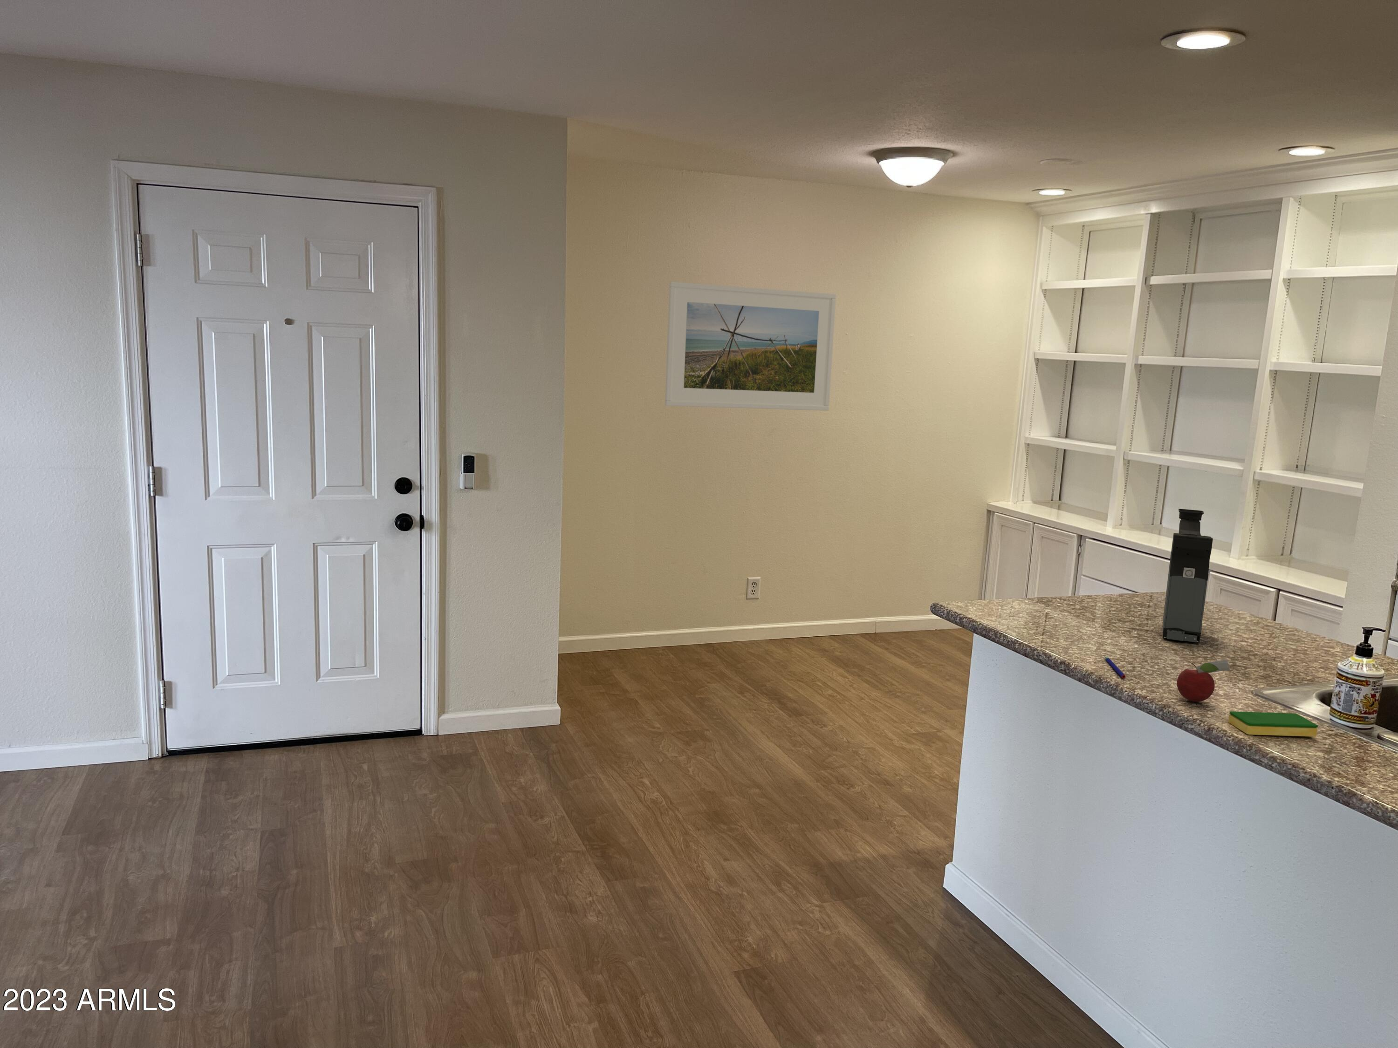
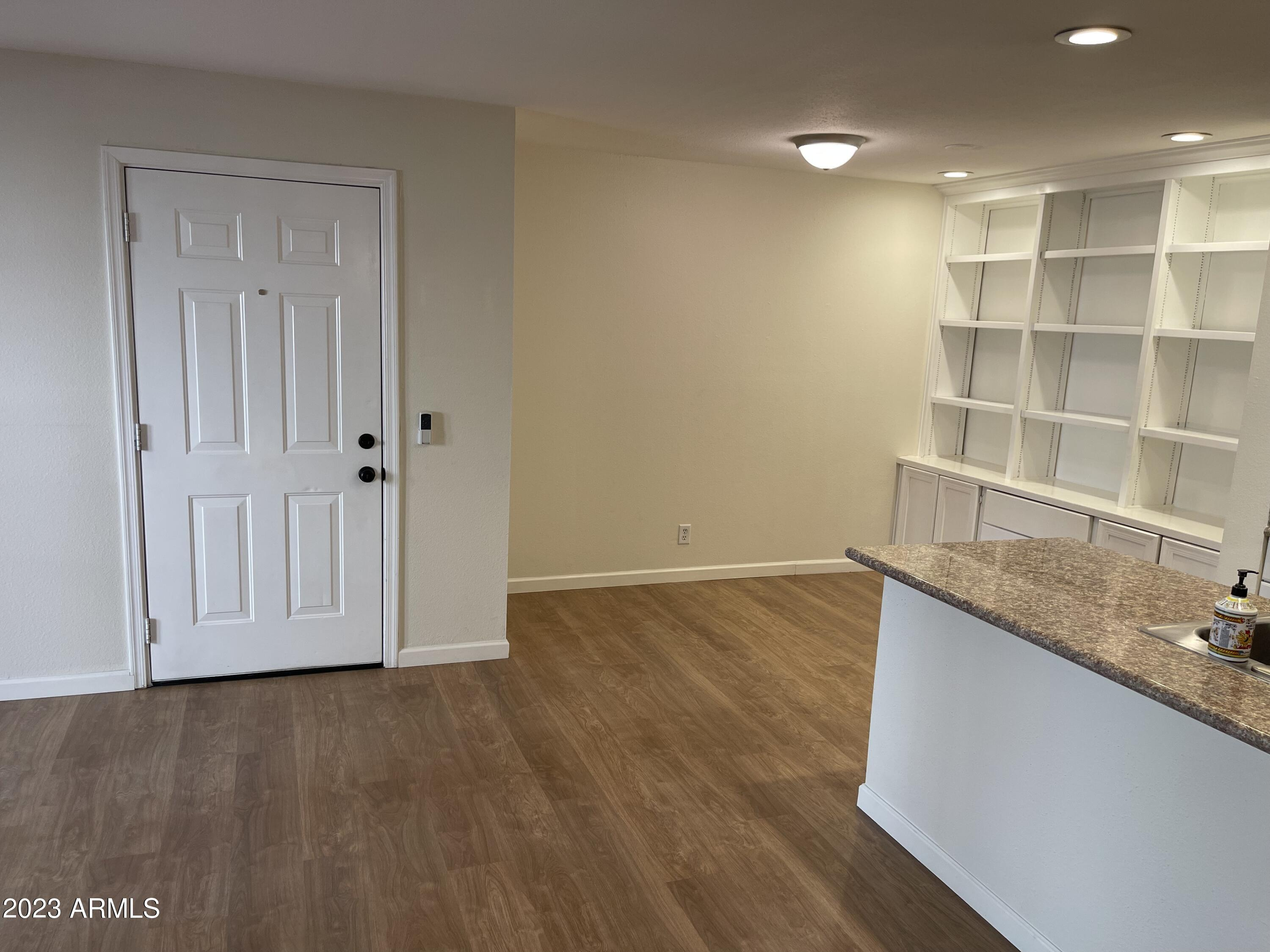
- fruit [1176,659,1231,702]
- dish sponge [1227,711,1319,738]
- pen [1104,656,1126,679]
- coffee maker [1162,509,1213,643]
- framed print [665,282,837,412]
